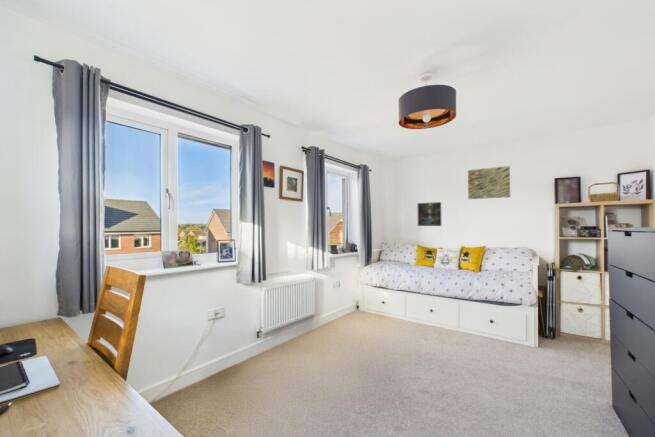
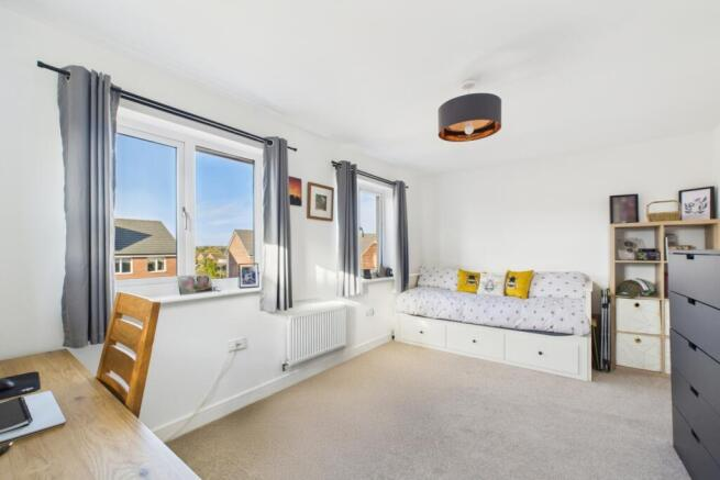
- wall art [467,165,511,200]
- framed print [416,201,442,227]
